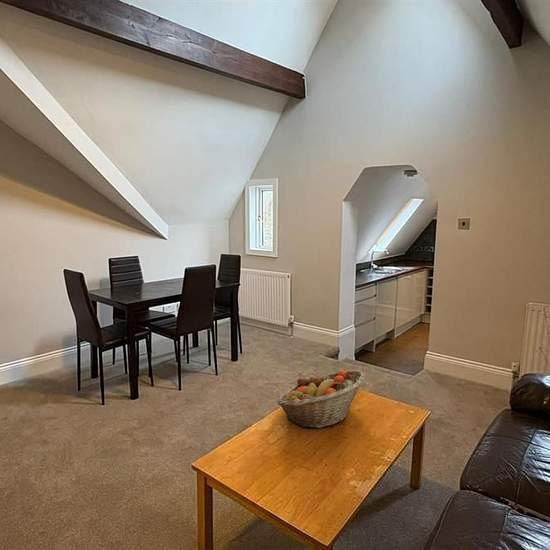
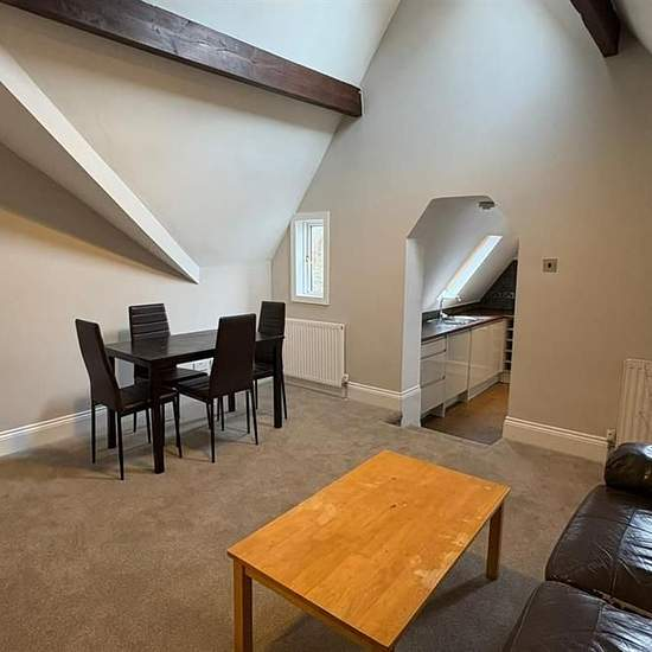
- fruit basket [276,369,366,429]
